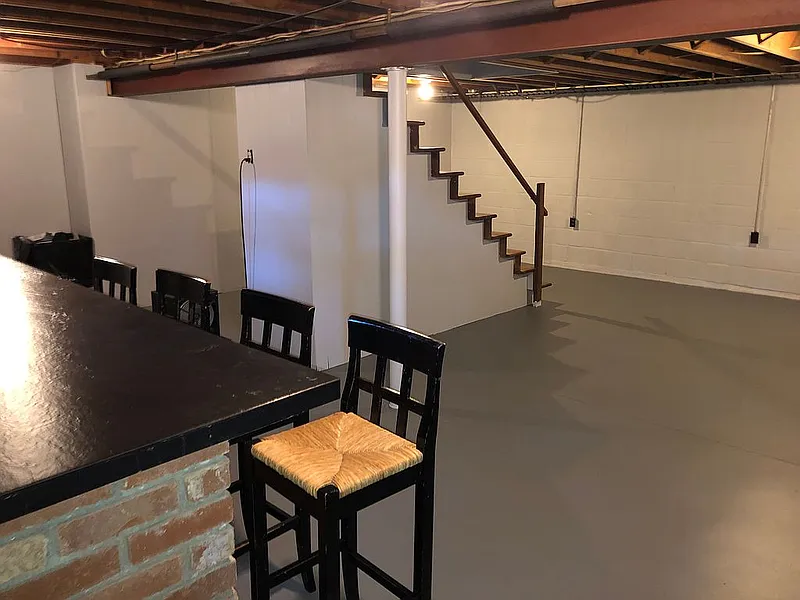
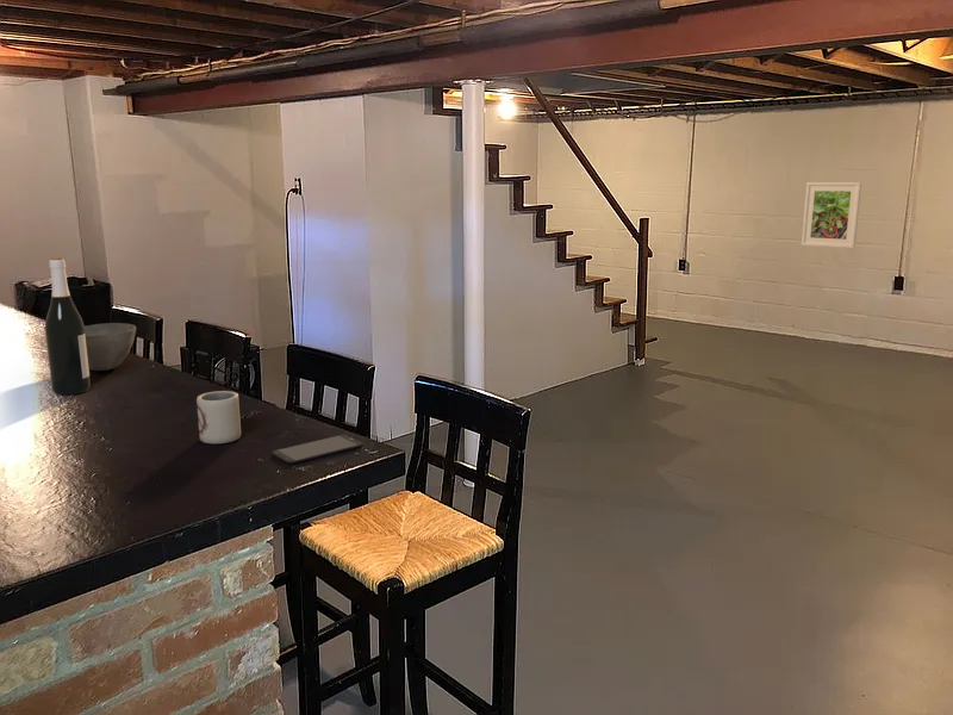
+ cup [195,390,242,444]
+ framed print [801,181,862,249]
+ bowl [83,322,137,372]
+ smartphone [272,434,363,465]
+ wine bottle [44,256,92,396]
